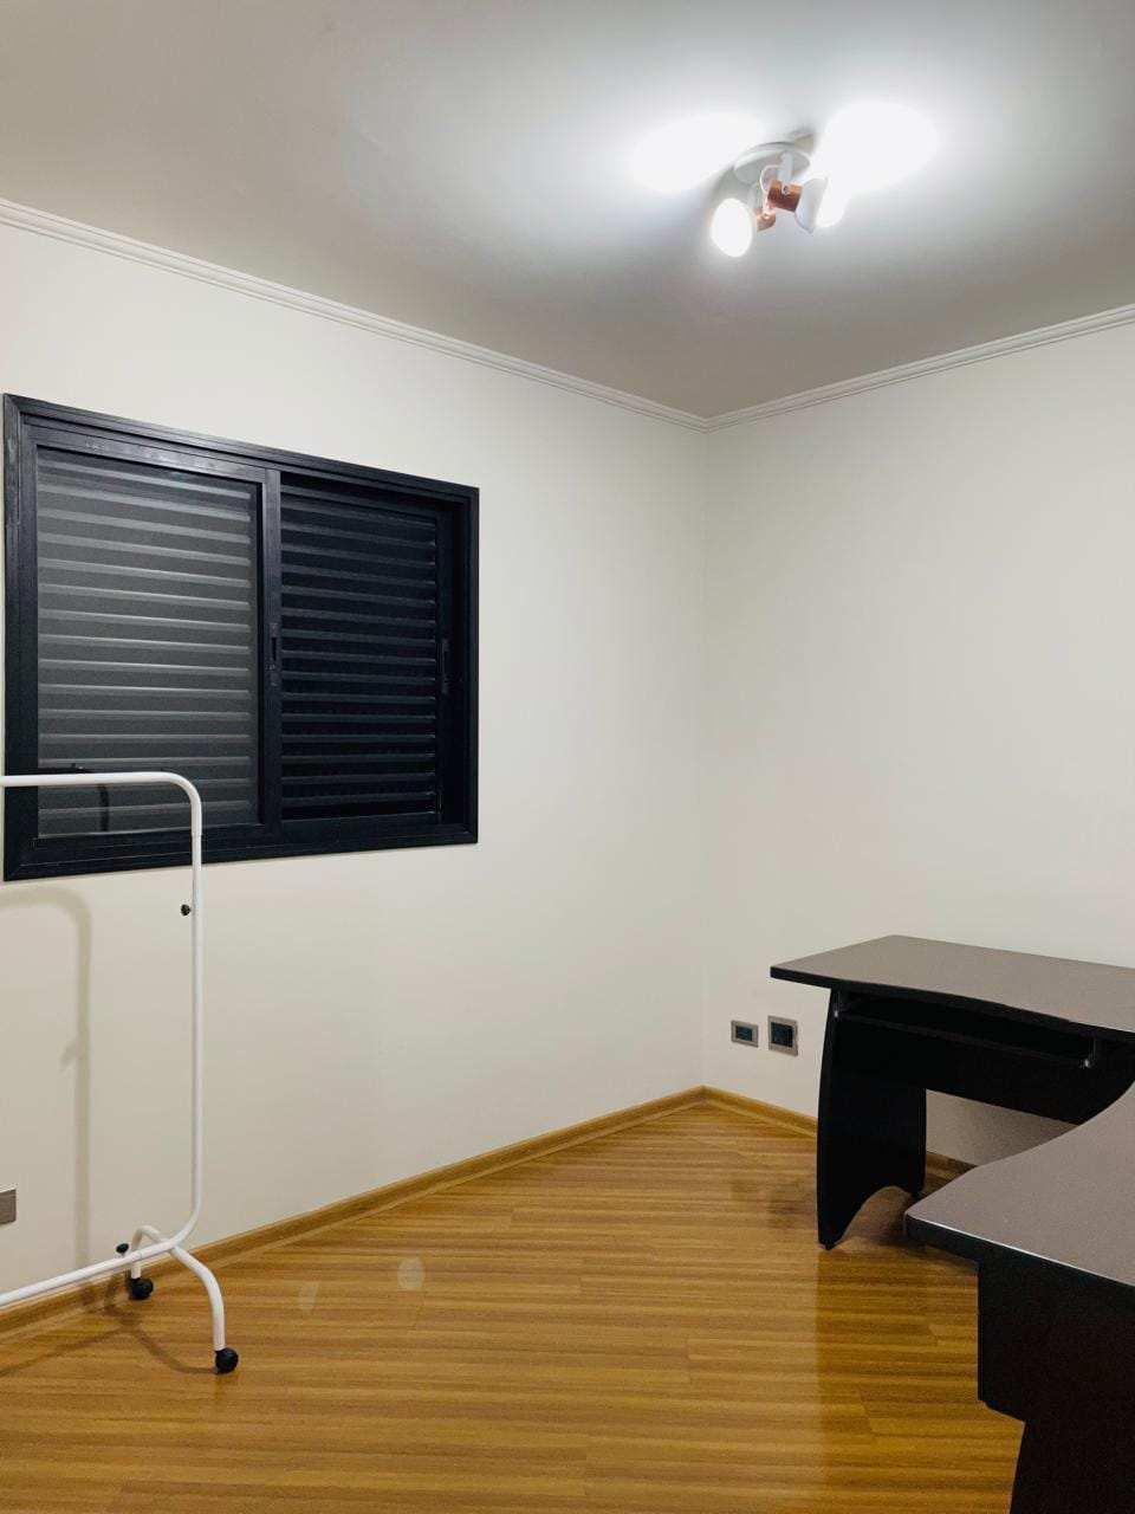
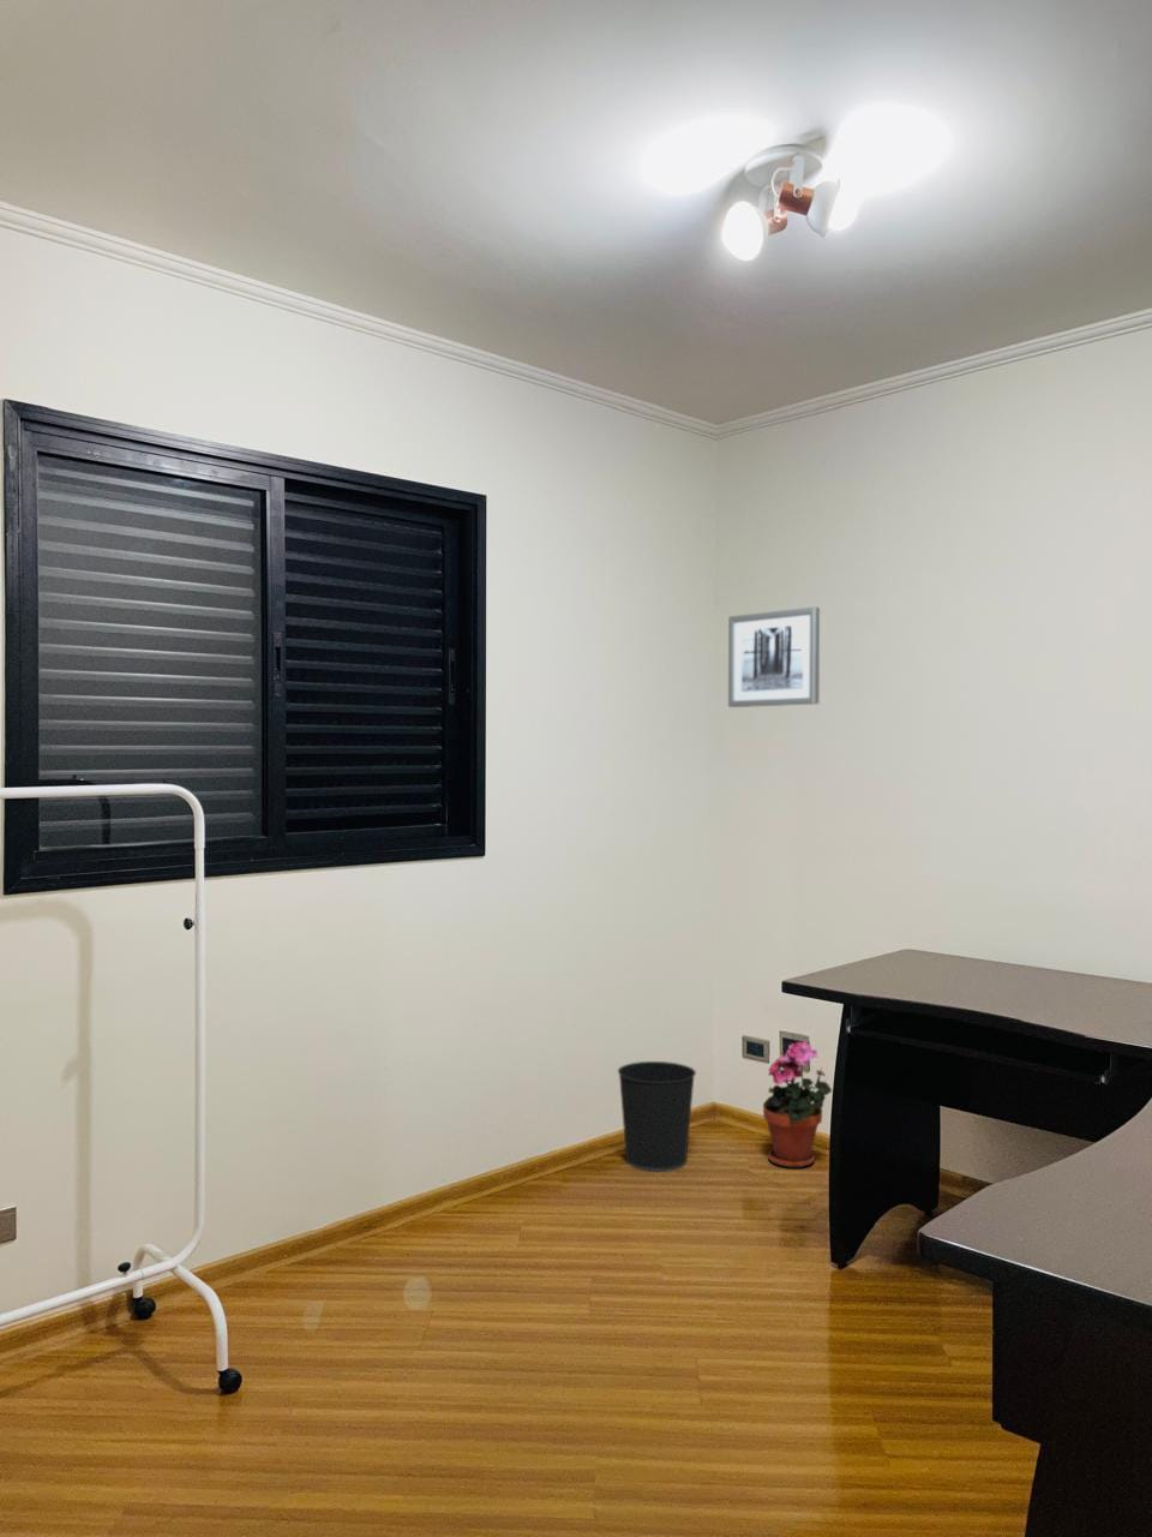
+ potted plant [762,1040,833,1169]
+ wastebasket [617,1060,697,1173]
+ wall art [727,605,820,708]
